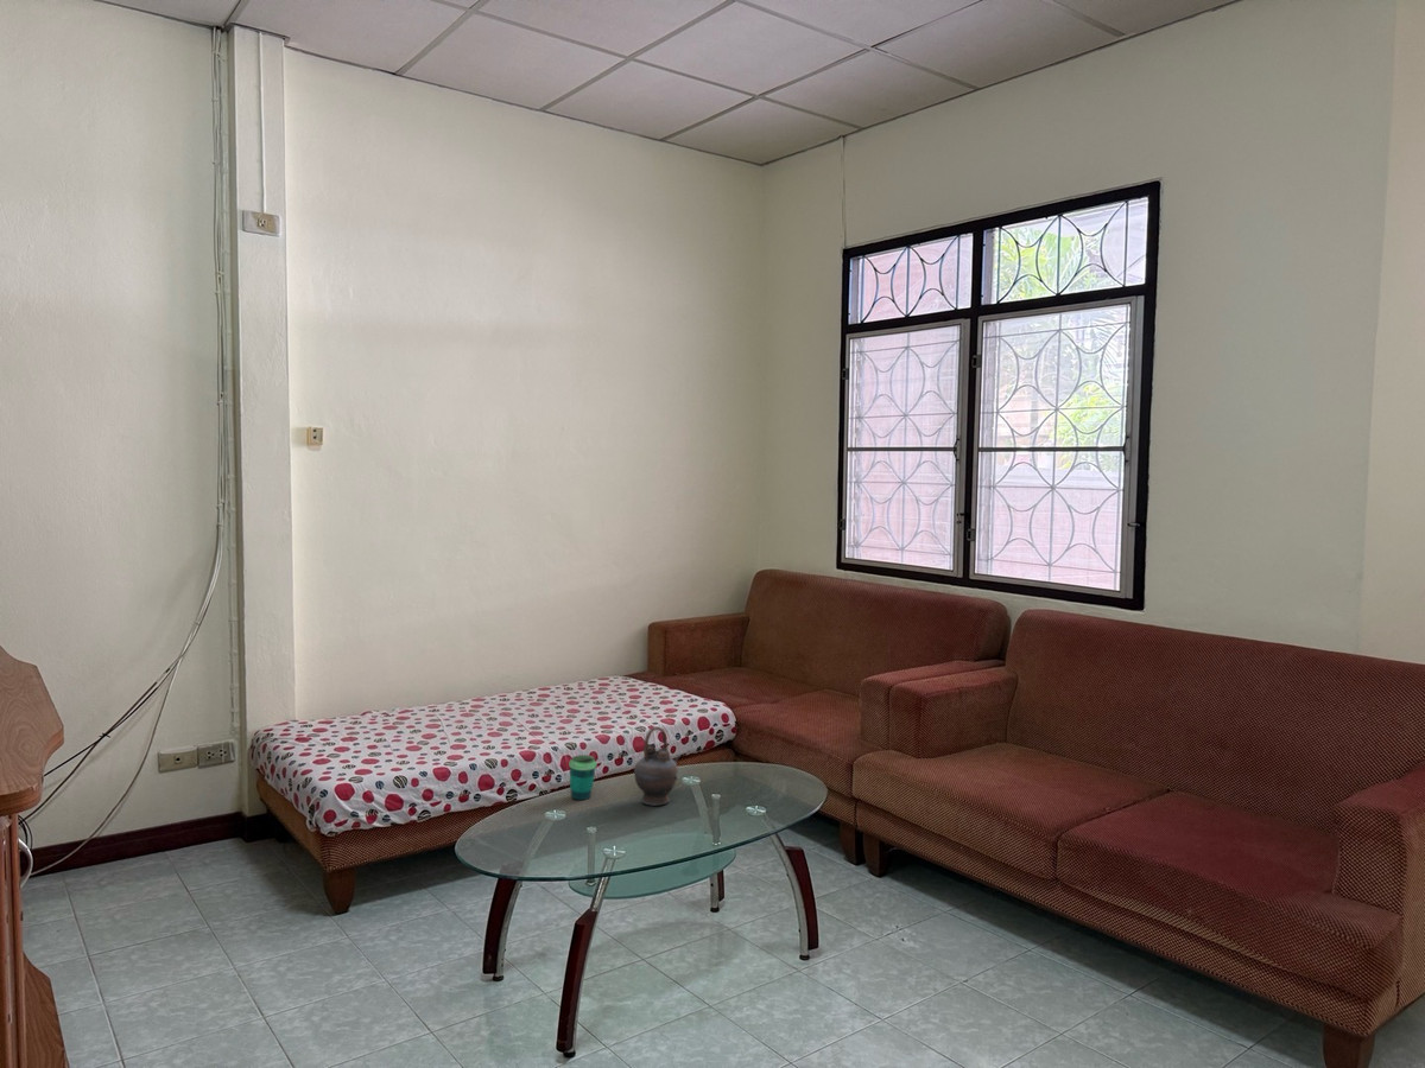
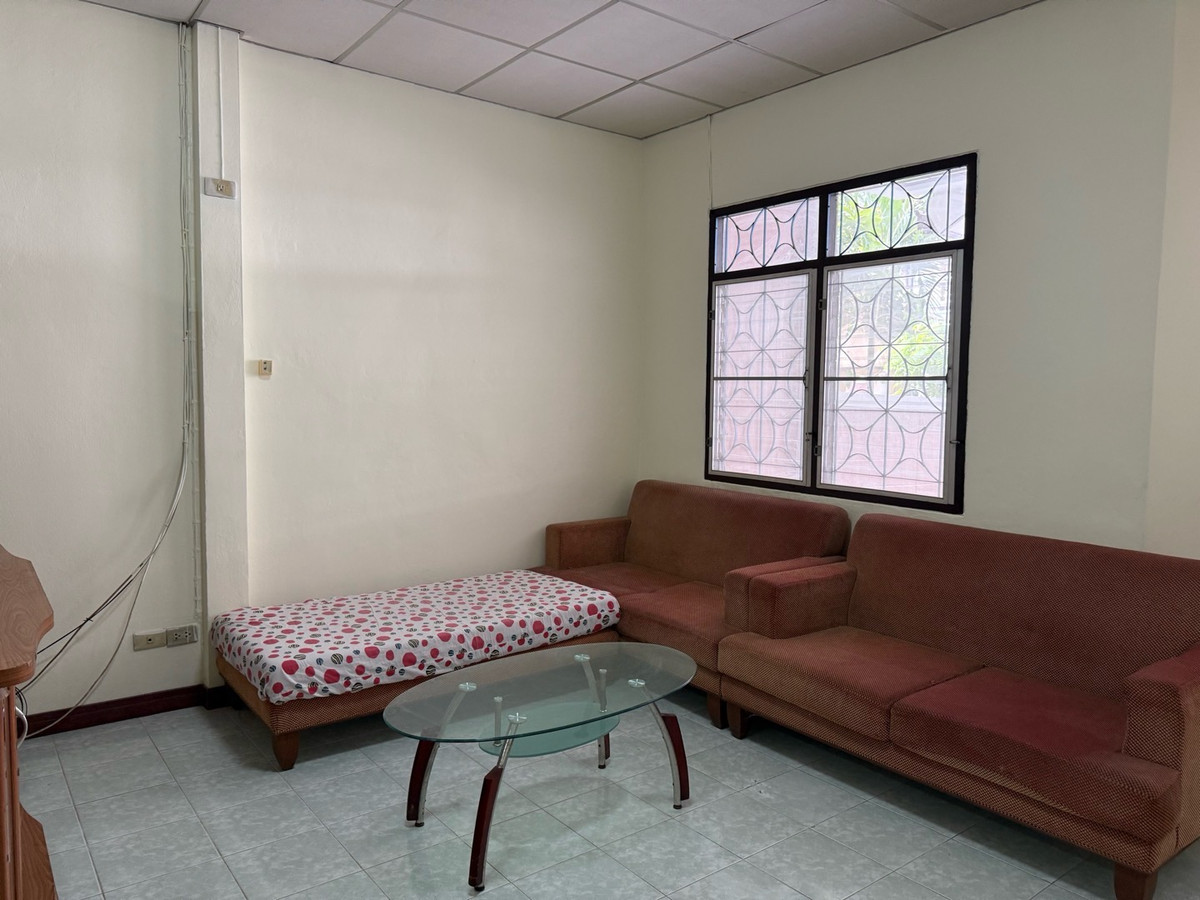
- teapot [633,725,682,807]
- cup [568,754,597,801]
